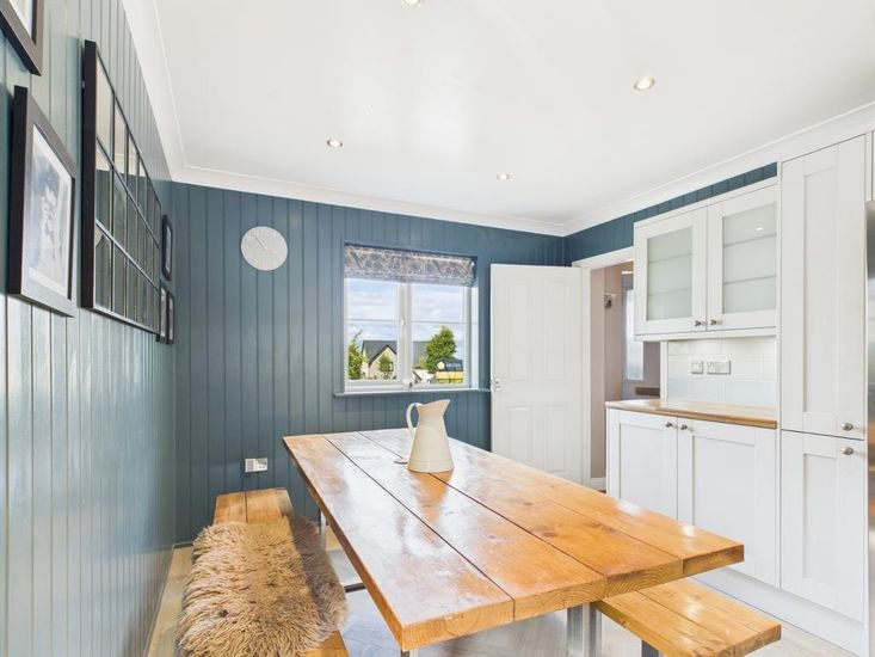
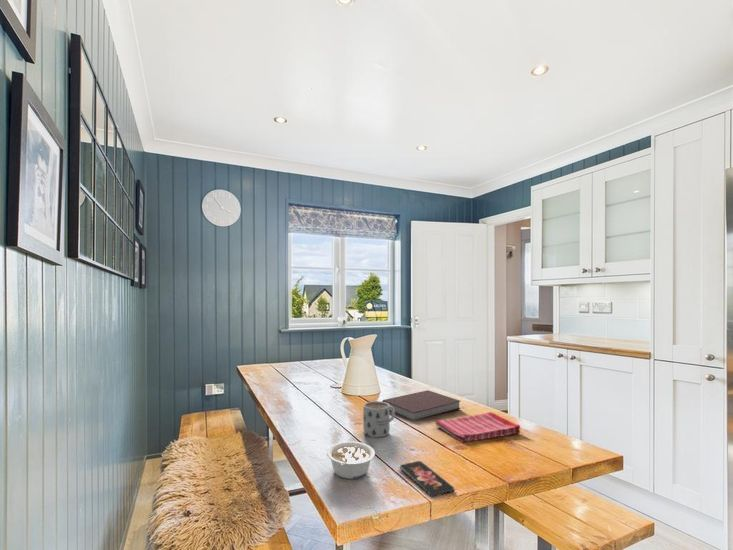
+ legume [326,440,376,480]
+ smartphone [398,460,456,498]
+ dish towel [434,411,521,443]
+ notebook [382,389,462,421]
+ mug [362,400,396,438]
